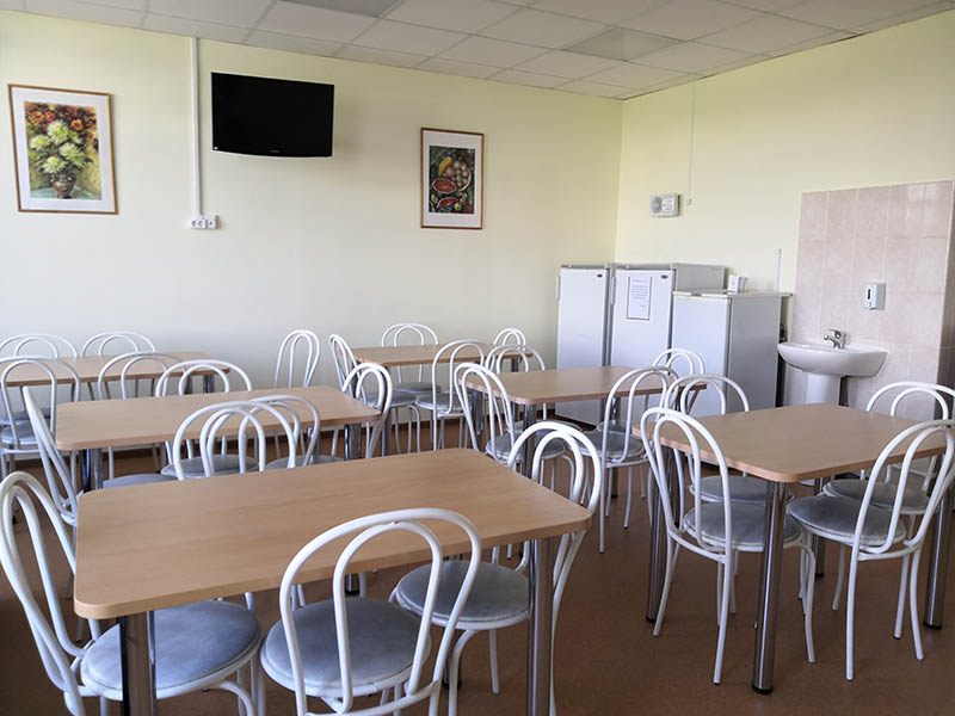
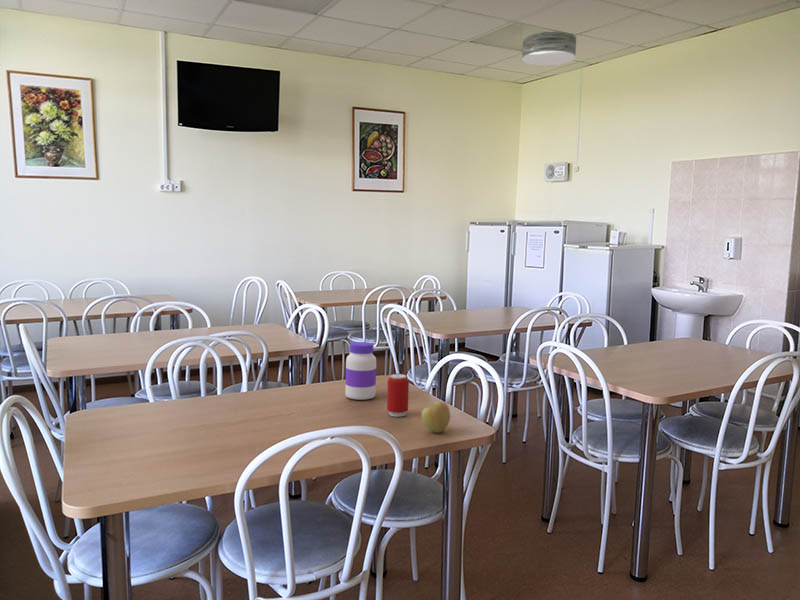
+ ceiling light [521,31,577,67]
+ beverage can [386,373,410,418]
+ jar [344,341,377,401]
+ apple [420,401,451,434]
